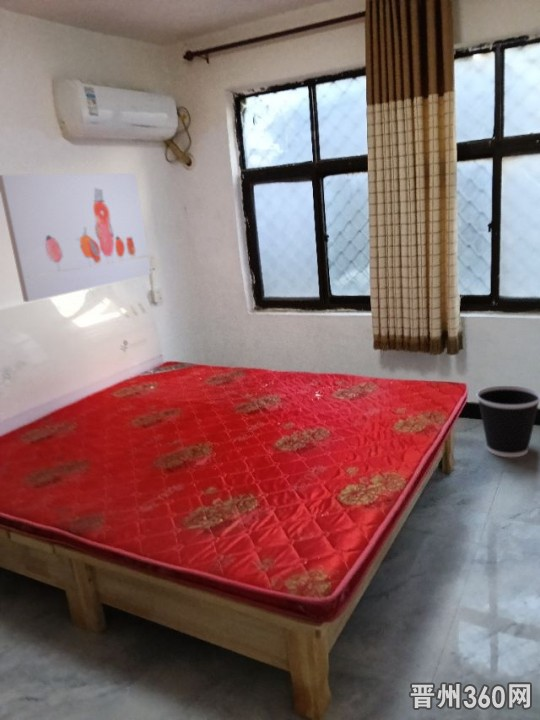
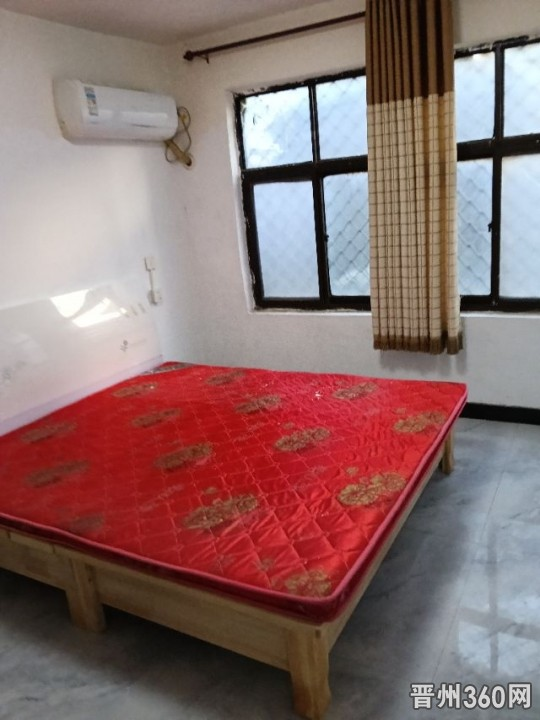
- wastebasket [476,385,540,458]
- wall art [0,172,152,303]
